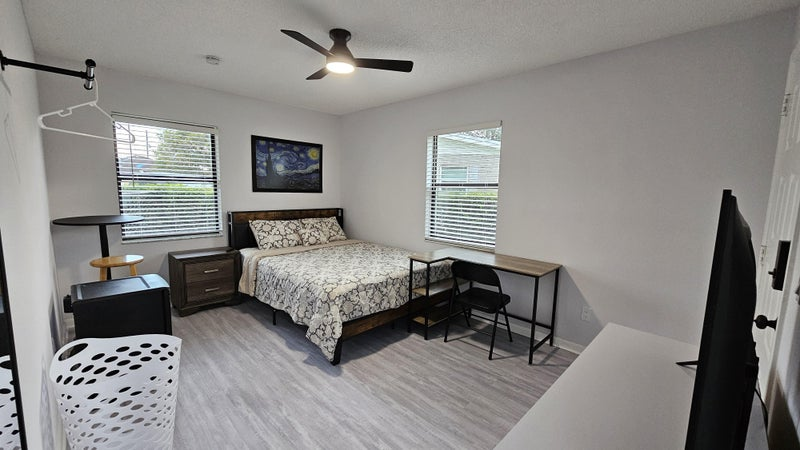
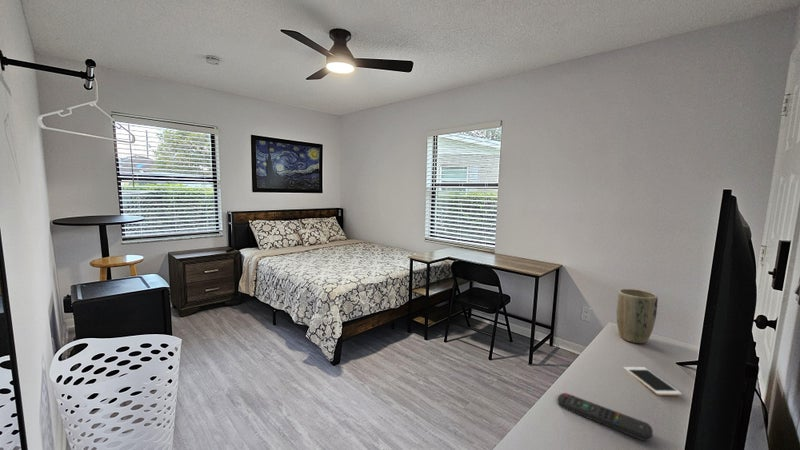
+ cell phone [623,366,683,396]
+ plant pot [616,288,659,345]
+ remote control [557,392,654,442]
